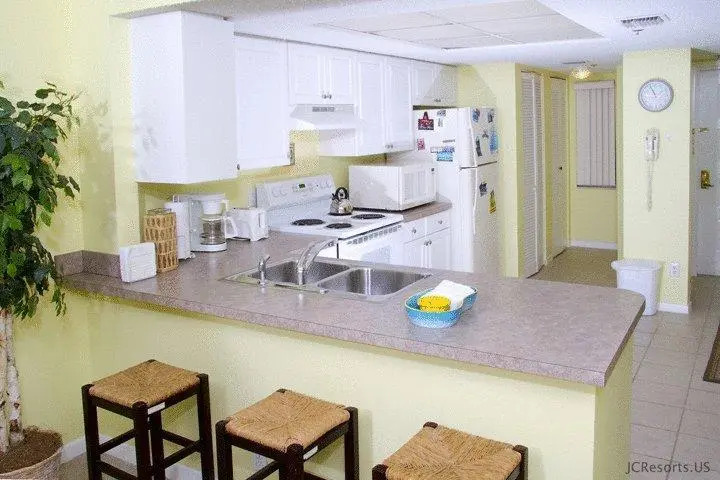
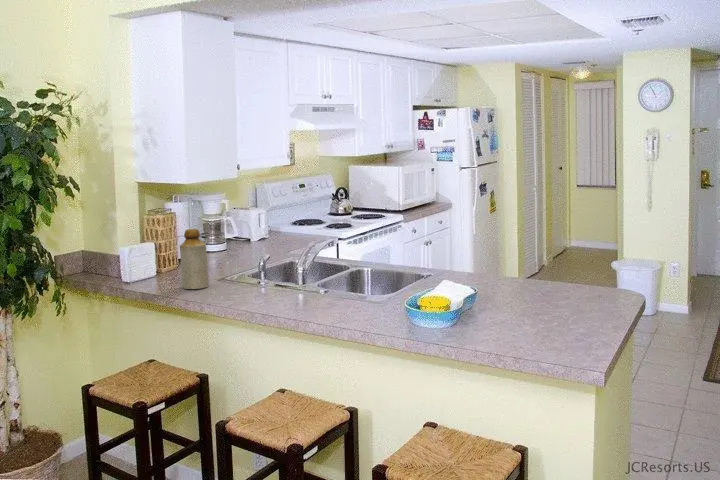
+ bottle [179,228,210,290]
